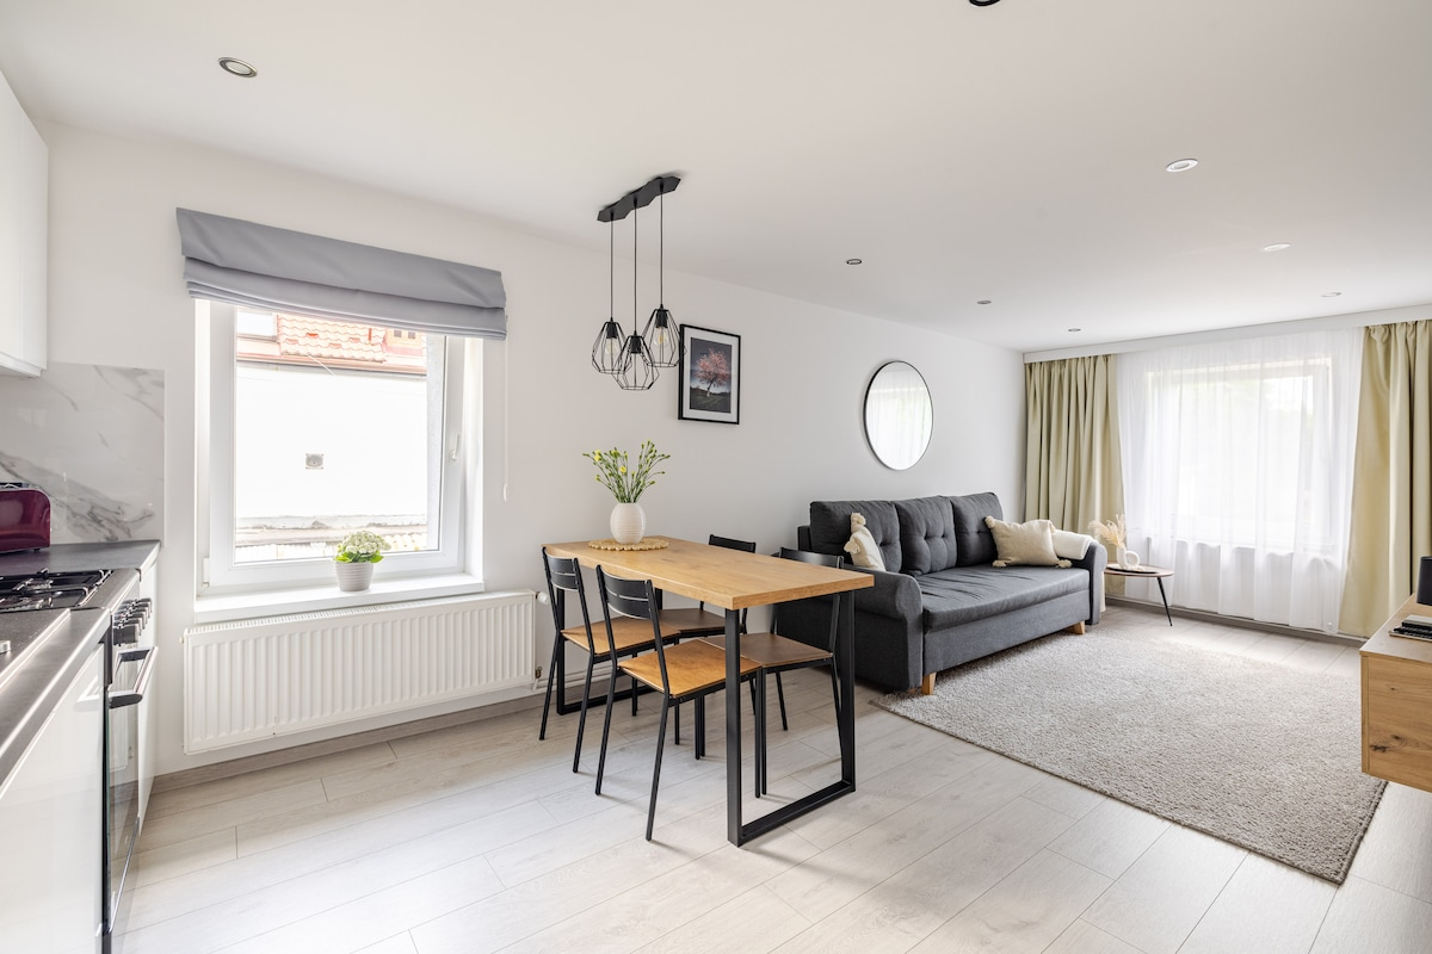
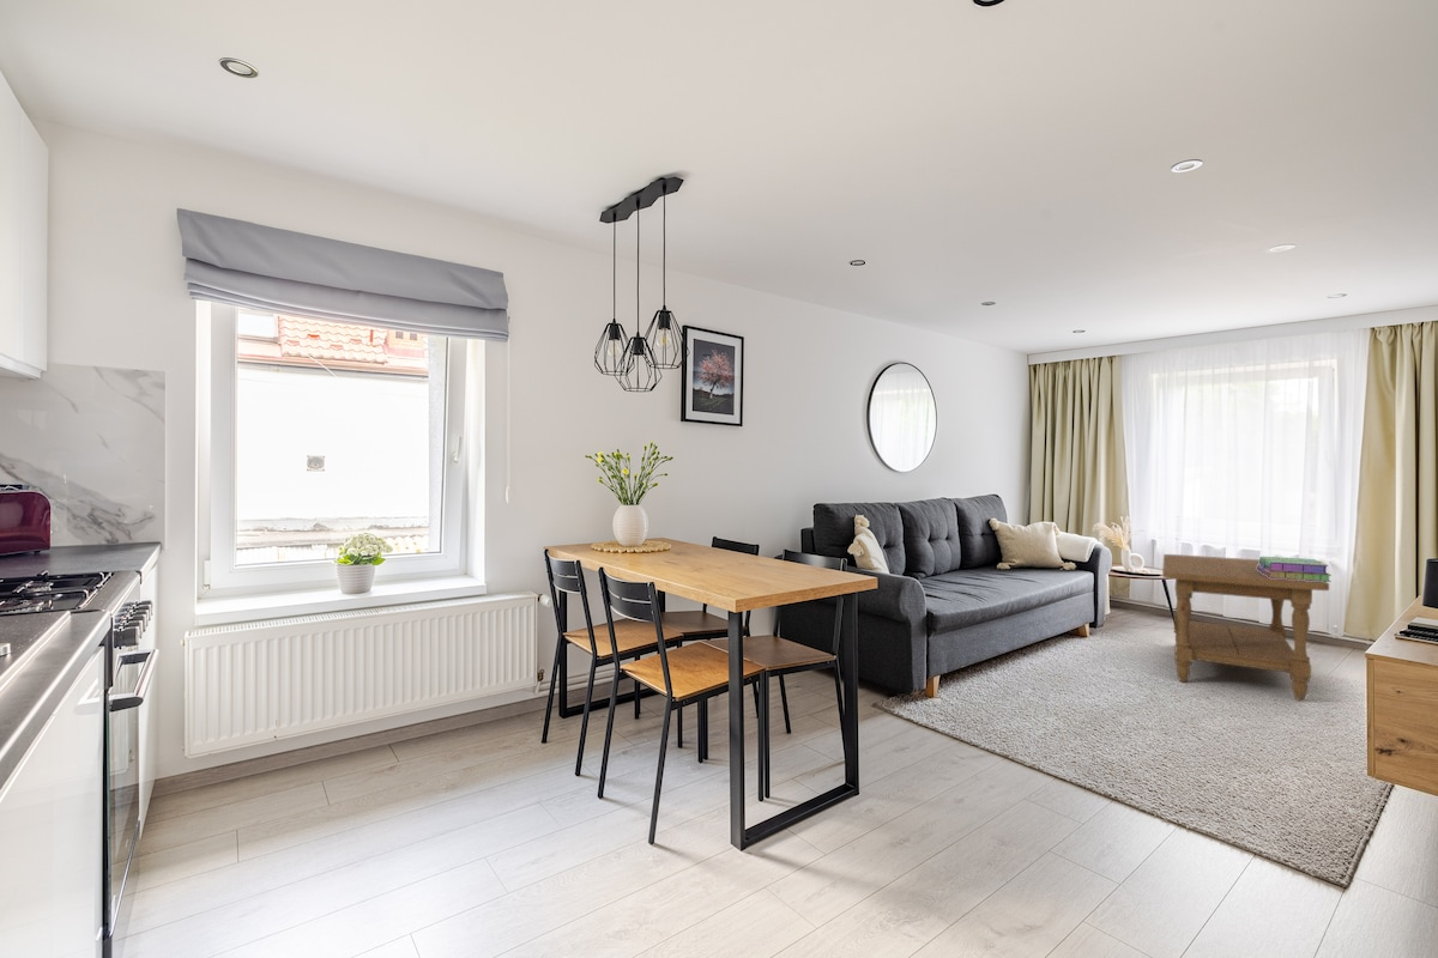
+ coffee table [1161,553,1330,701]
+ stack of books [1257,556,1333,583]
